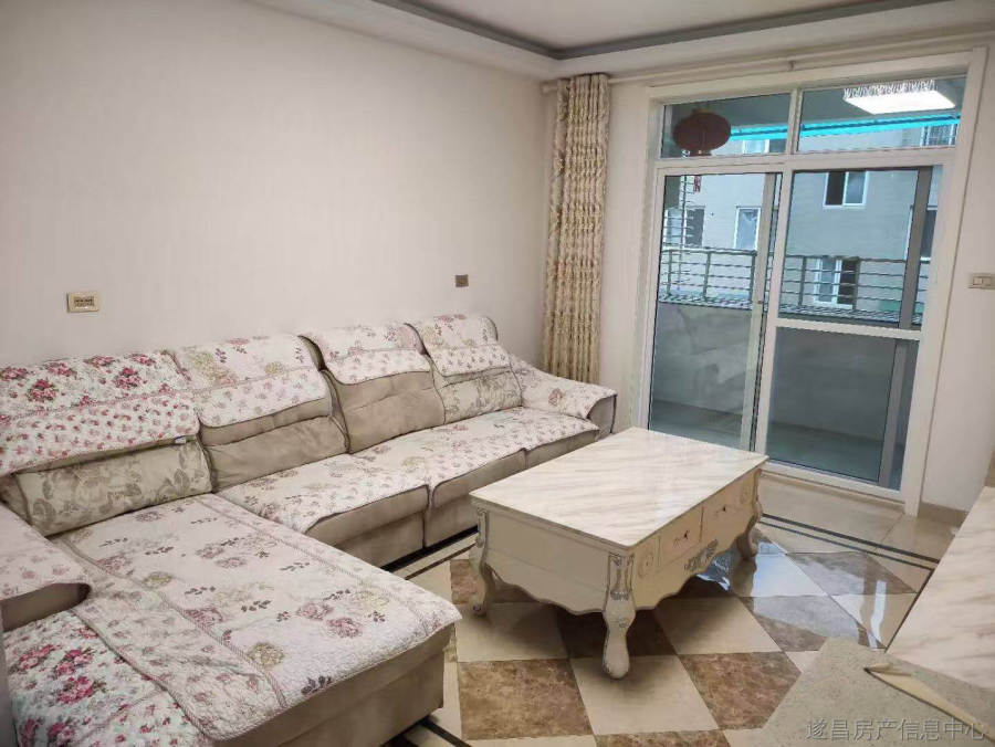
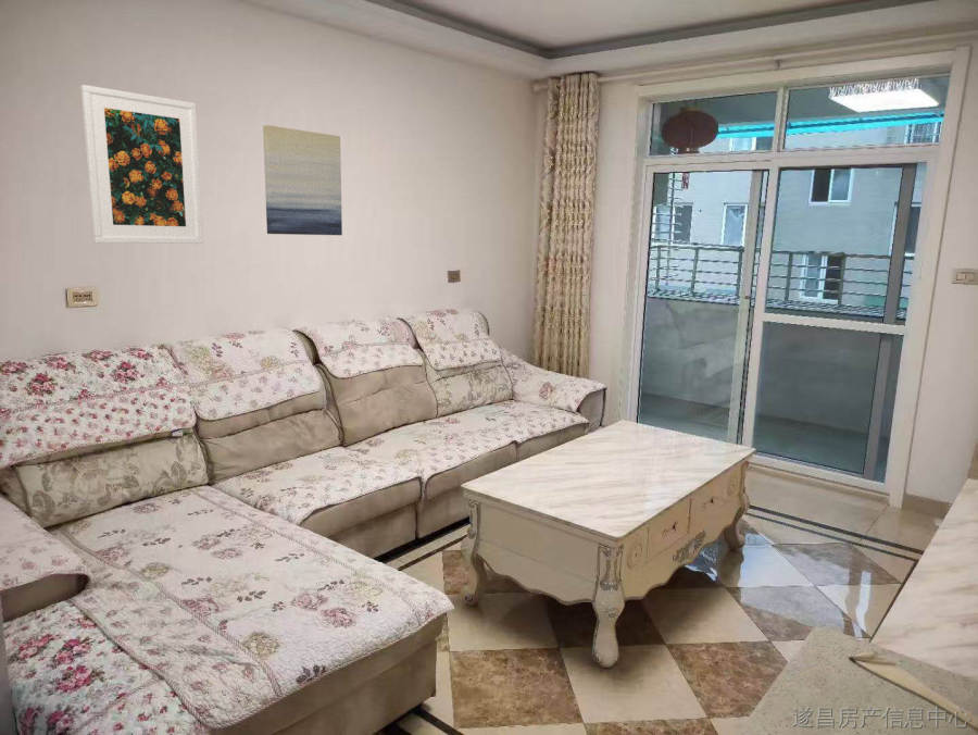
+ wall art [262,124,343,236]
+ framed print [80,84,204,245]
